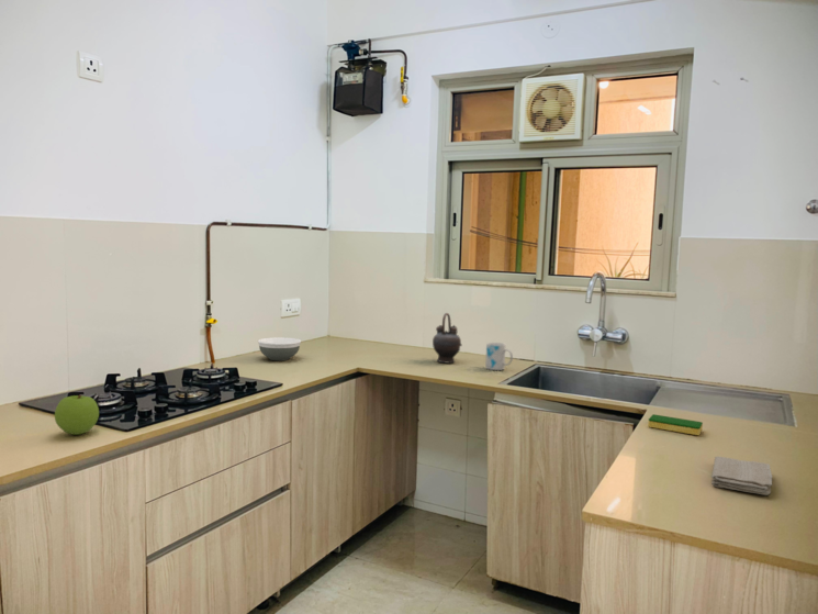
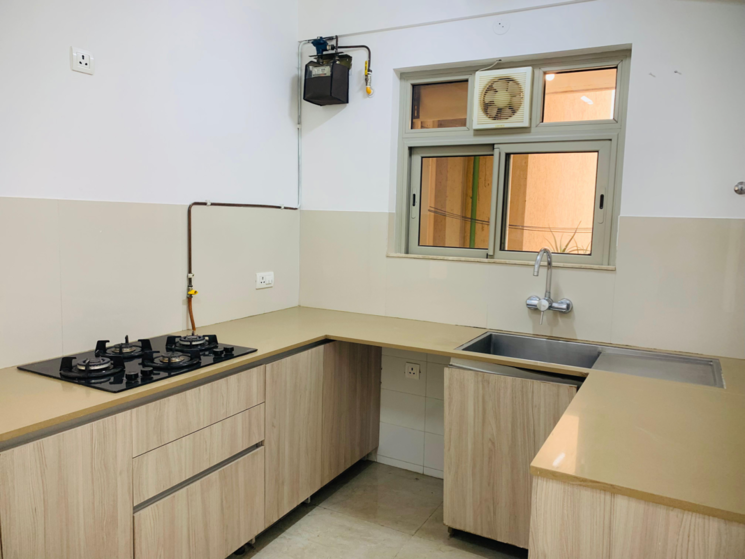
- bowl [257,336,302,361]
- washcloth [710,455,773,496]
- dish sponge [647,413,704,436]
- apple [54,394,100,436]
- mug [484,342,514,371]
- teapot [432,312,463,364]
